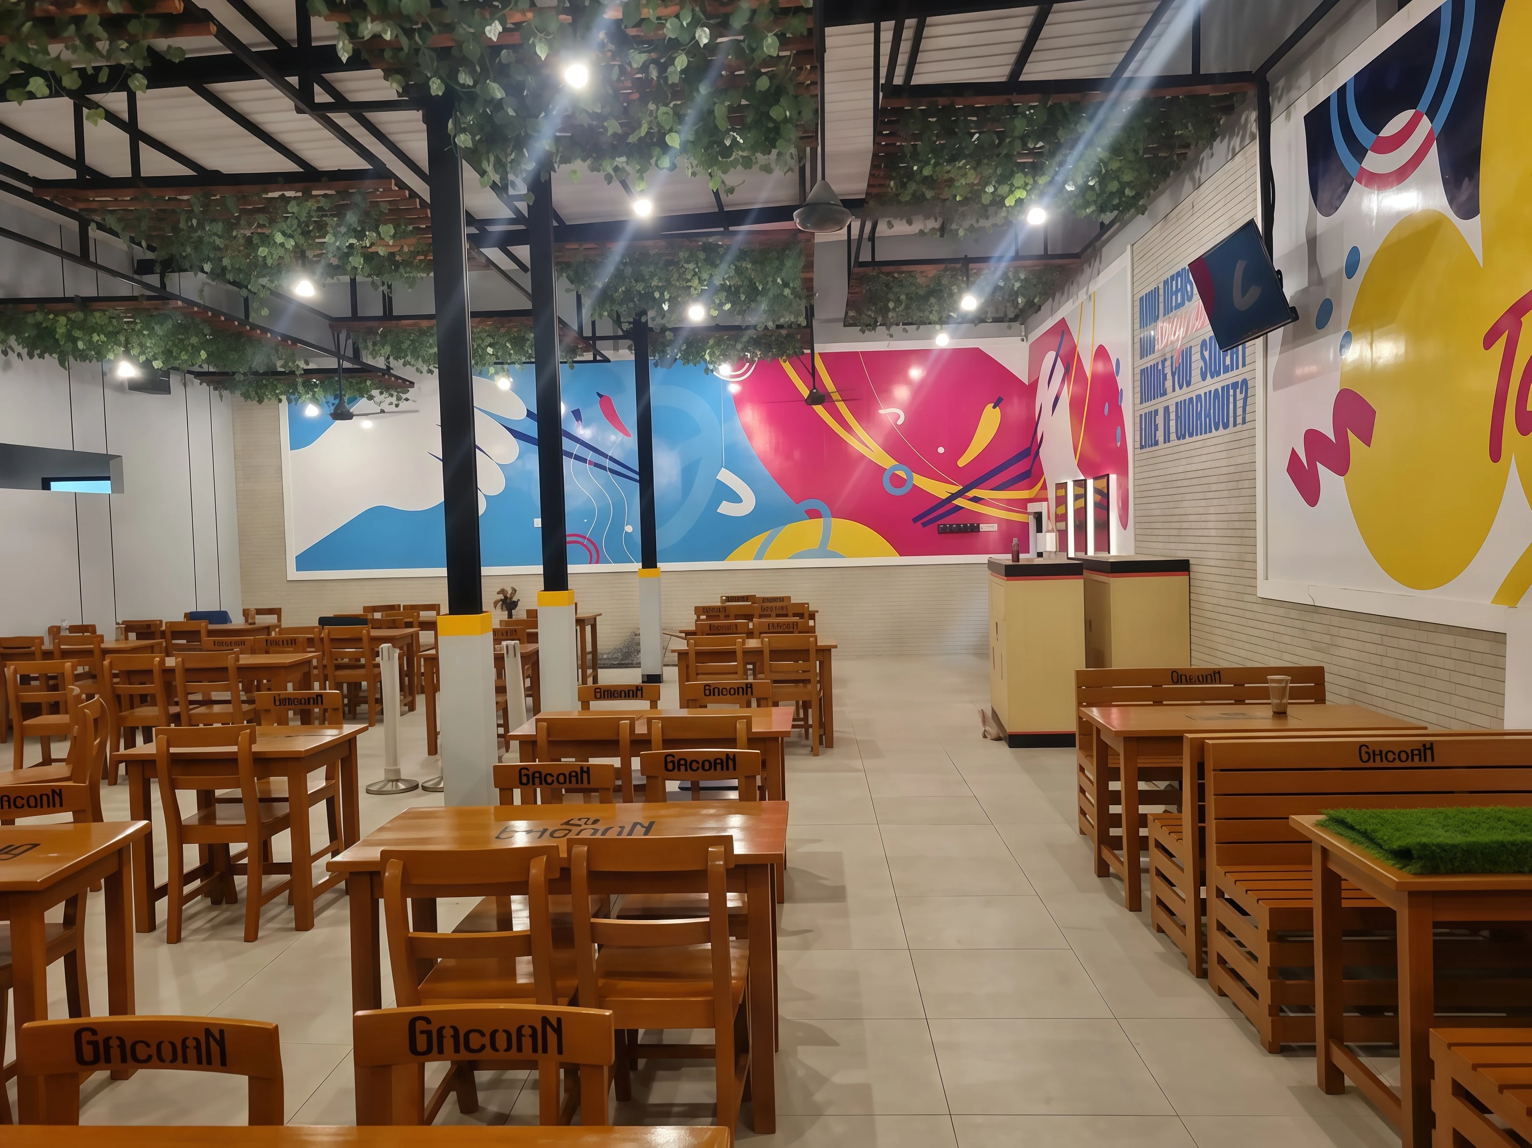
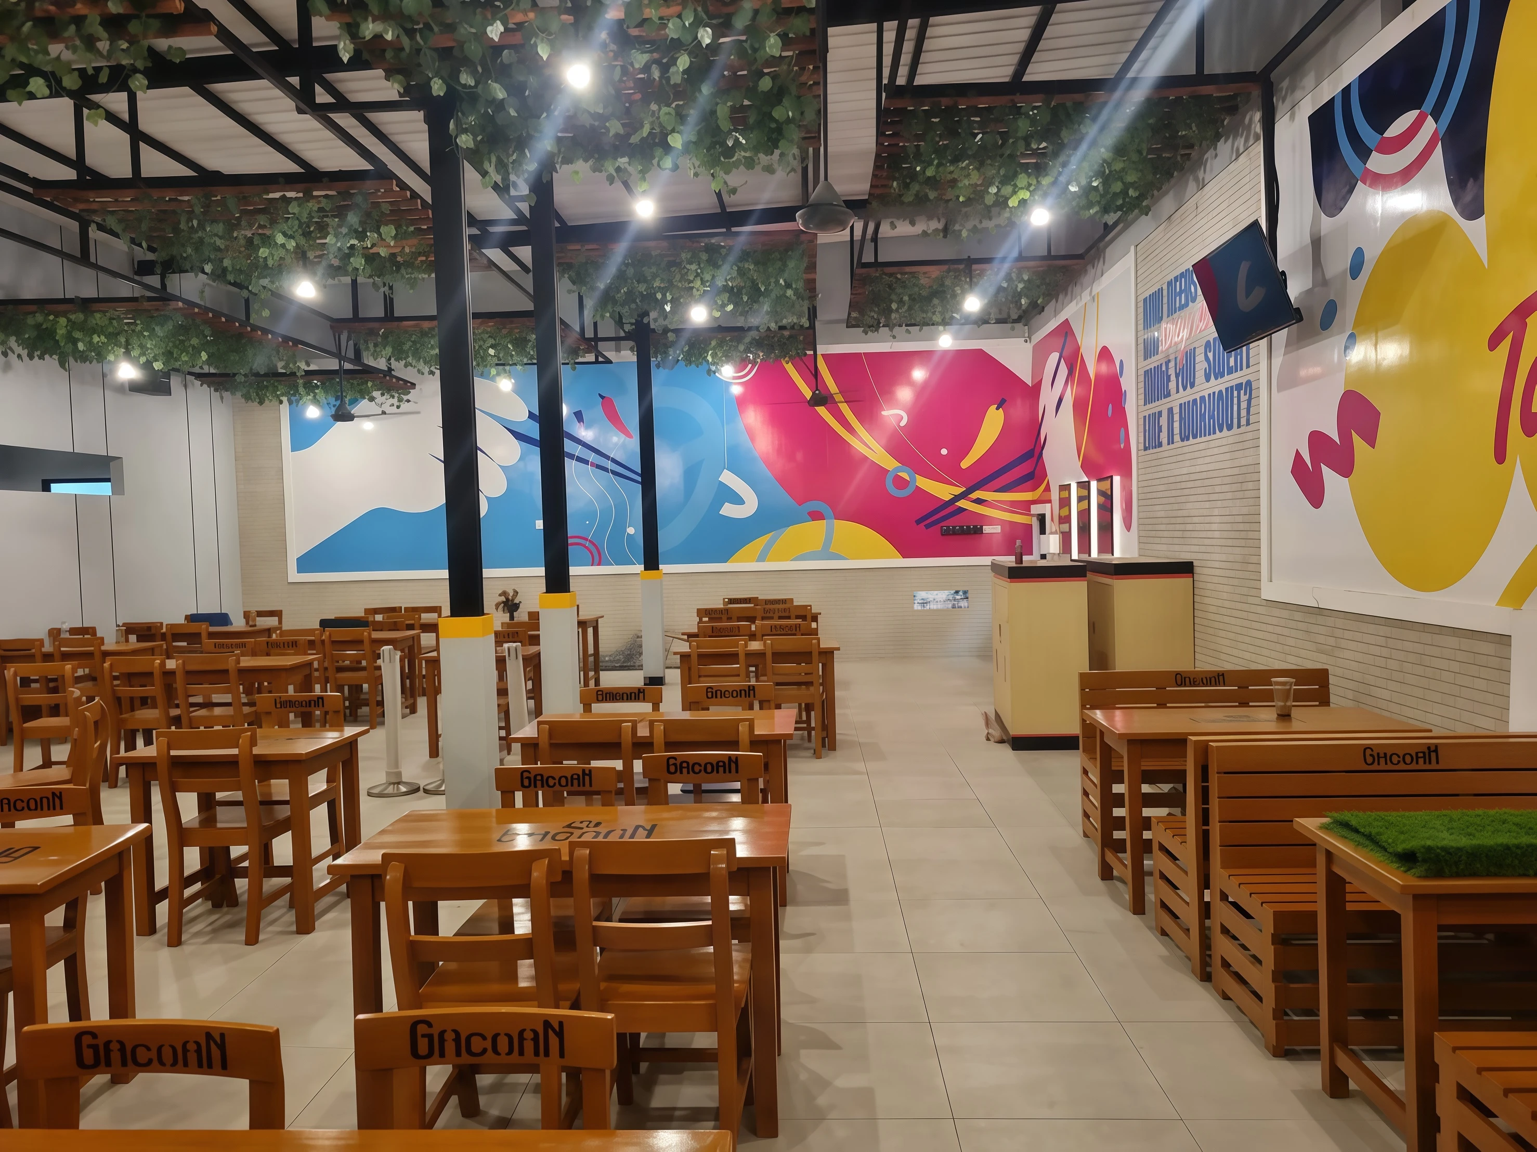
+ wall art [913,589,969,610]
